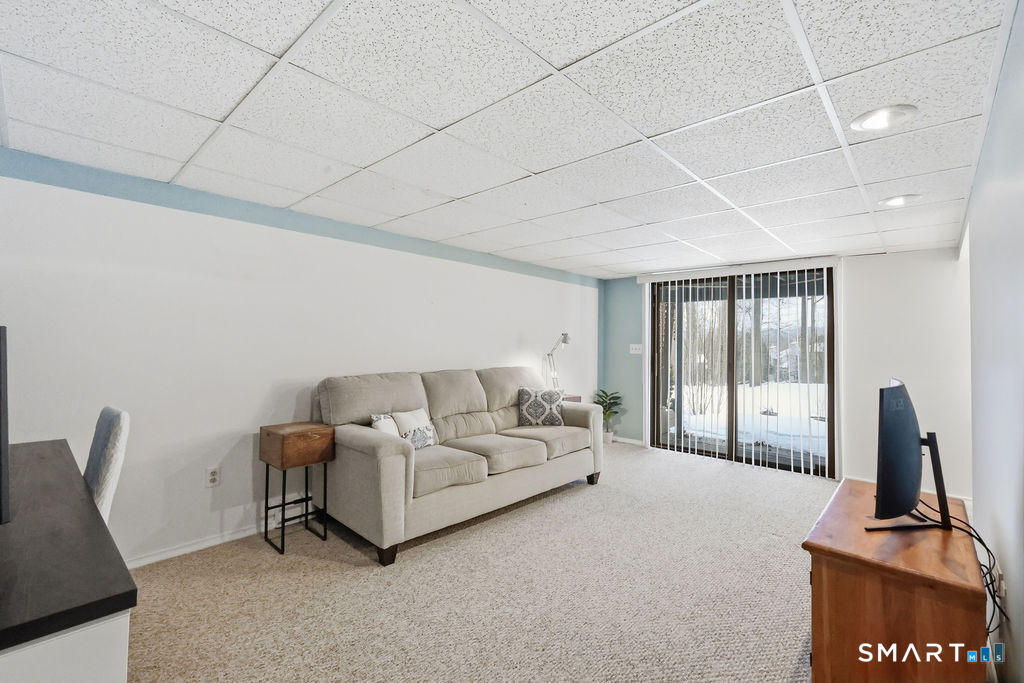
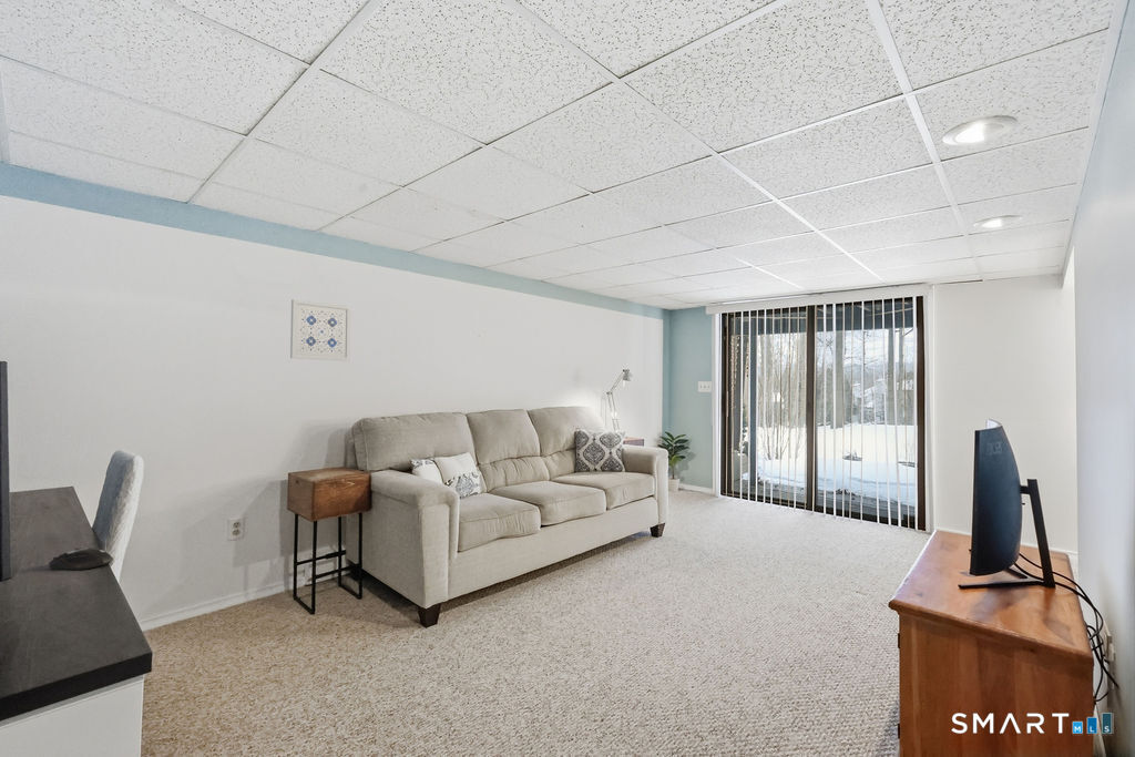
+ computer mouse [47,546,114,571]
+ wall art [289,298,351,362]
